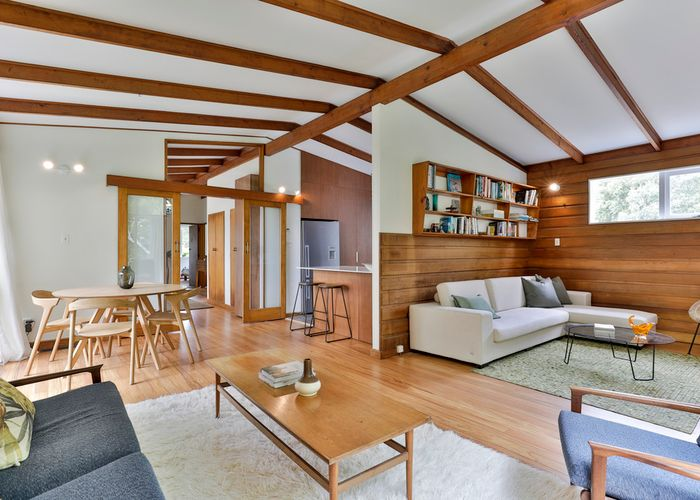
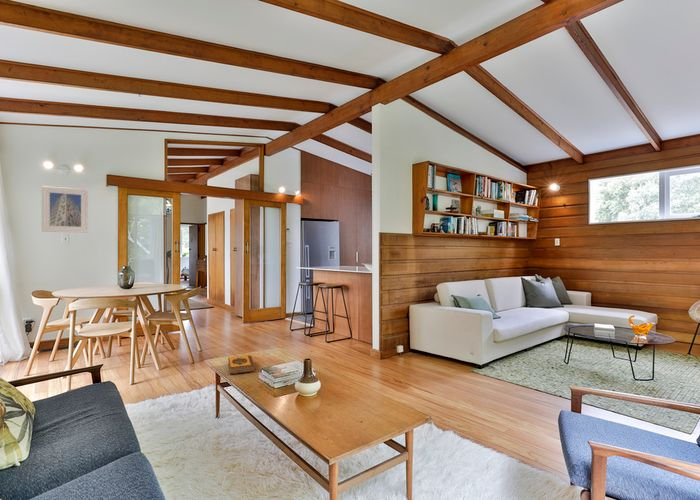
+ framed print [41,185,89,234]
+ hardback book [227,354,257,375]
